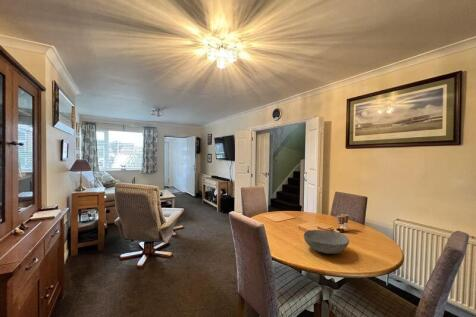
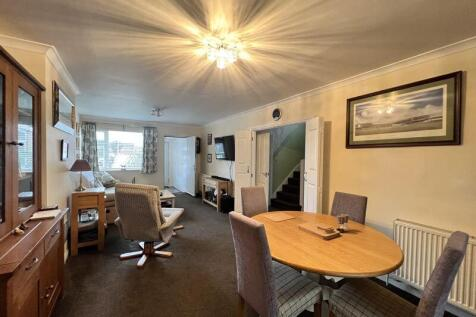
- bowl [303,229,350,255]
